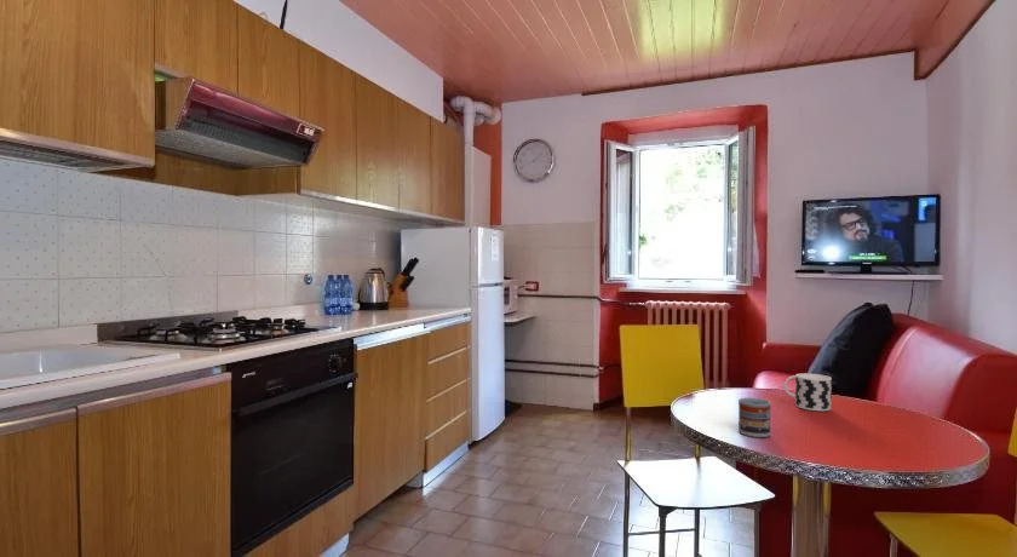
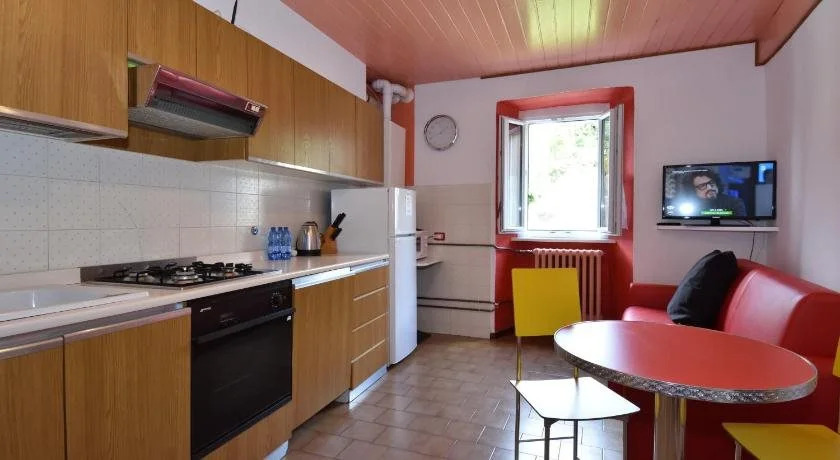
- cup [783,372,833,412]
- cup [737,396,772,438]
